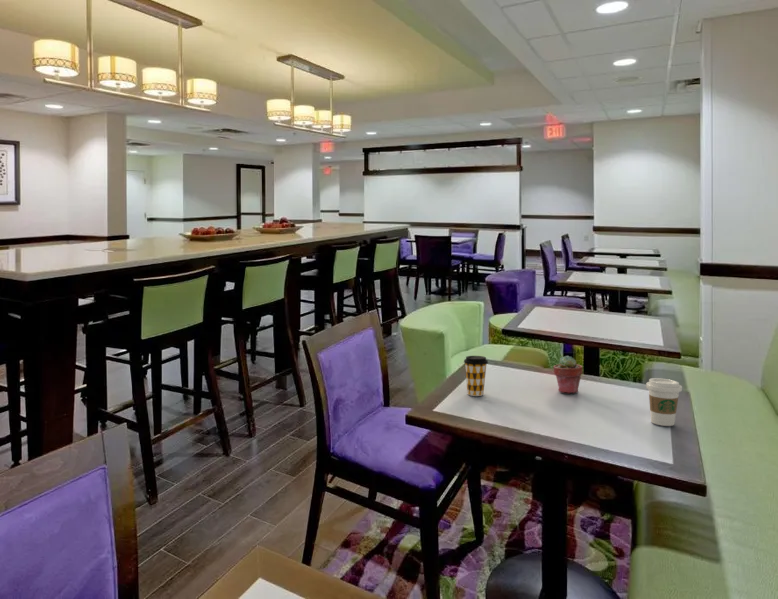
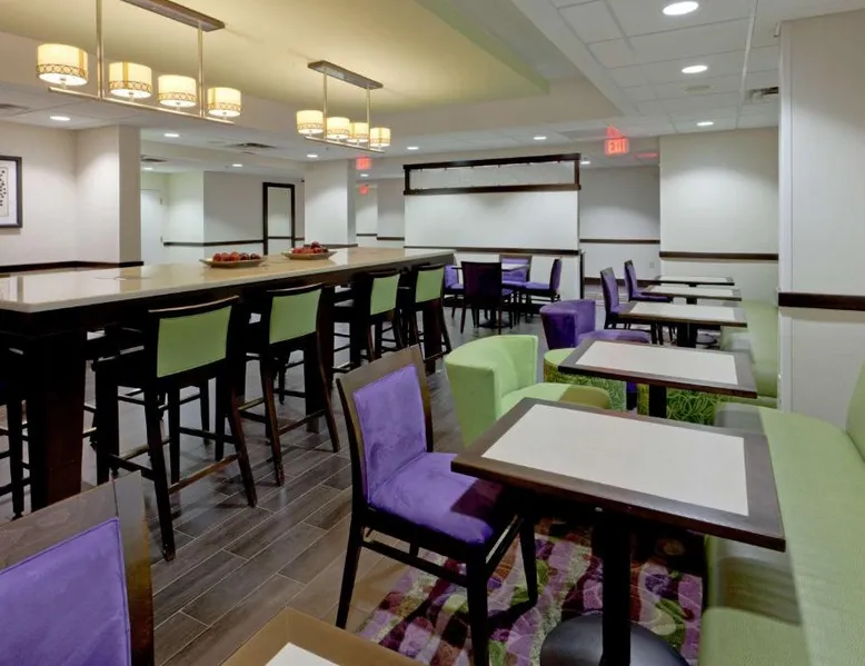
- coffee cup [645,377,683,427]
- coffee cup [463,355,489,397]
- potted succulent [552,355,583,394]
